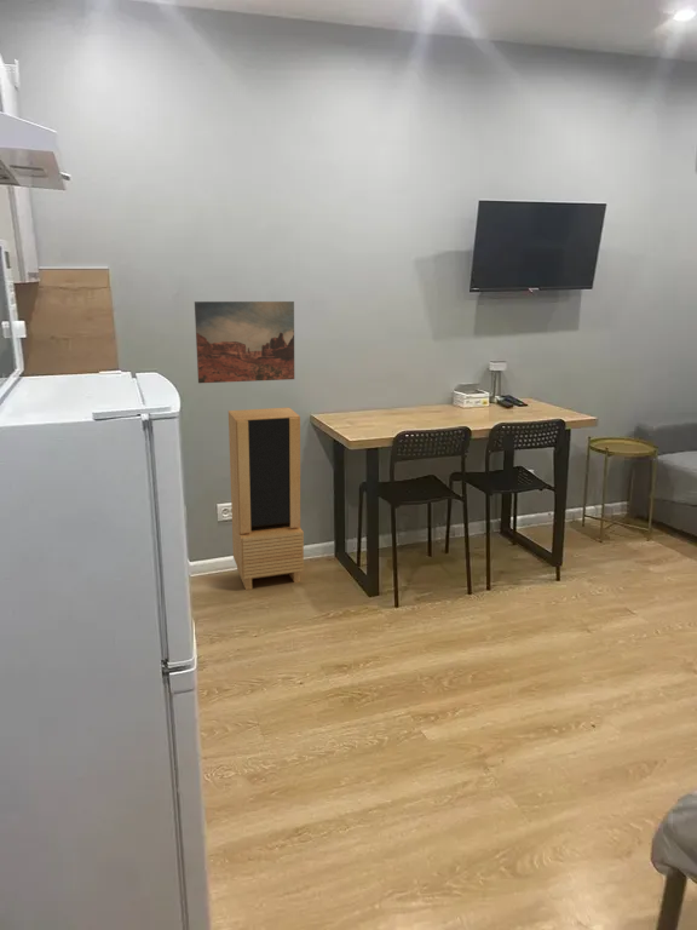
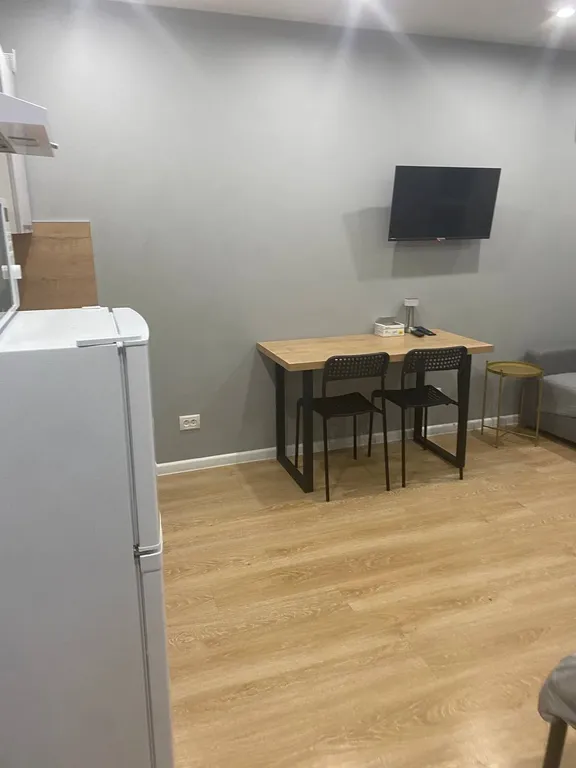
- storage cabinet [227,407,305,591]
- wall art [194,300,295,384]
